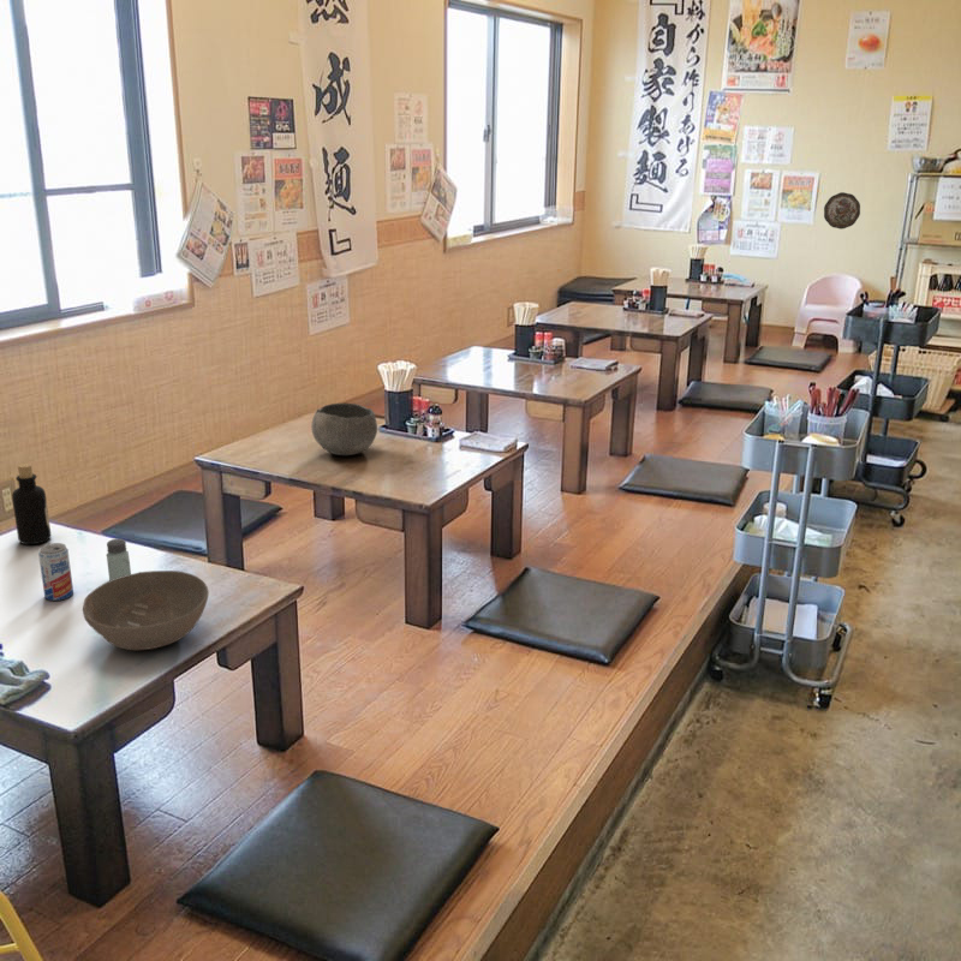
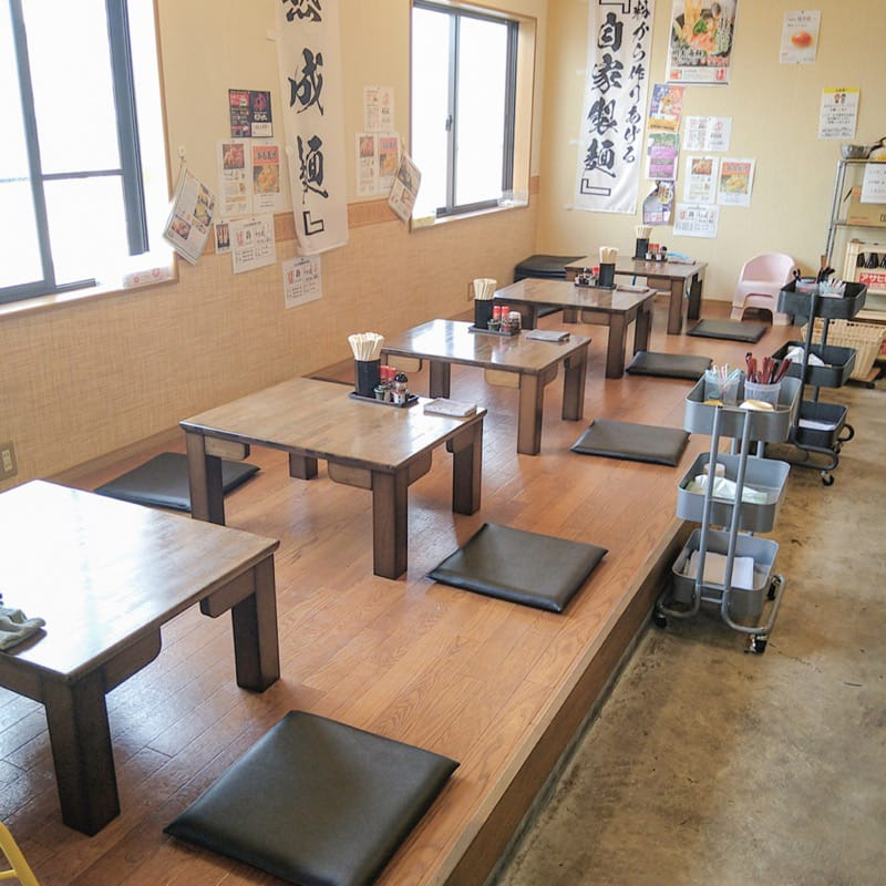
- saltshaker [106,538,132,581]
- bowl [310,401,378,456]
- bottle [11,462,52,545]
- beverage can [37,542,74,602]
- decorative plate [823,191,861,231]
- bowl [82,569,210,651]
